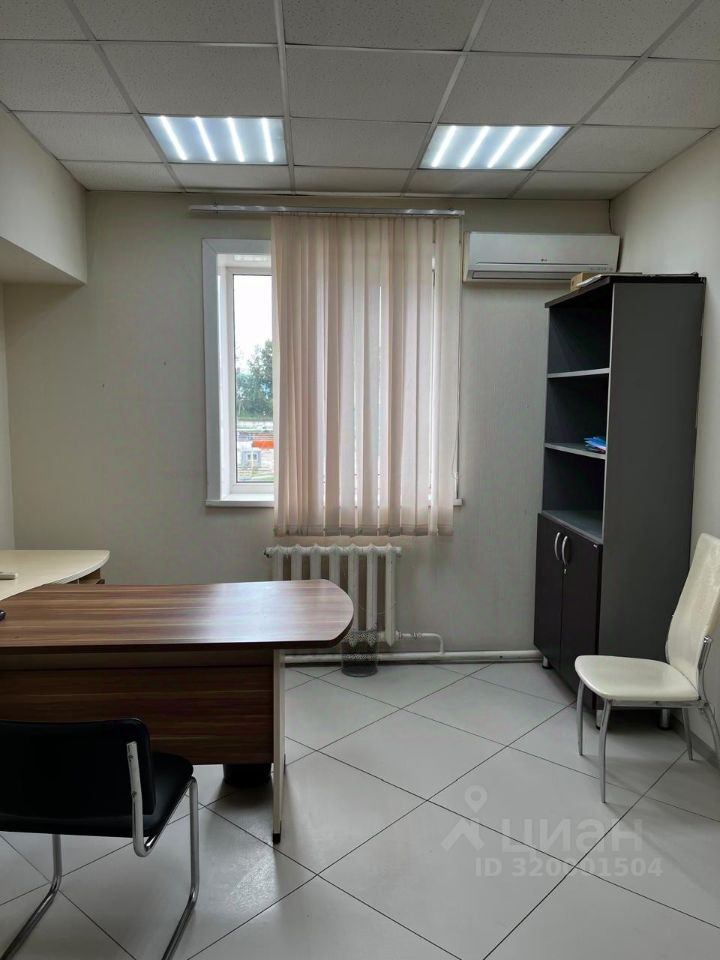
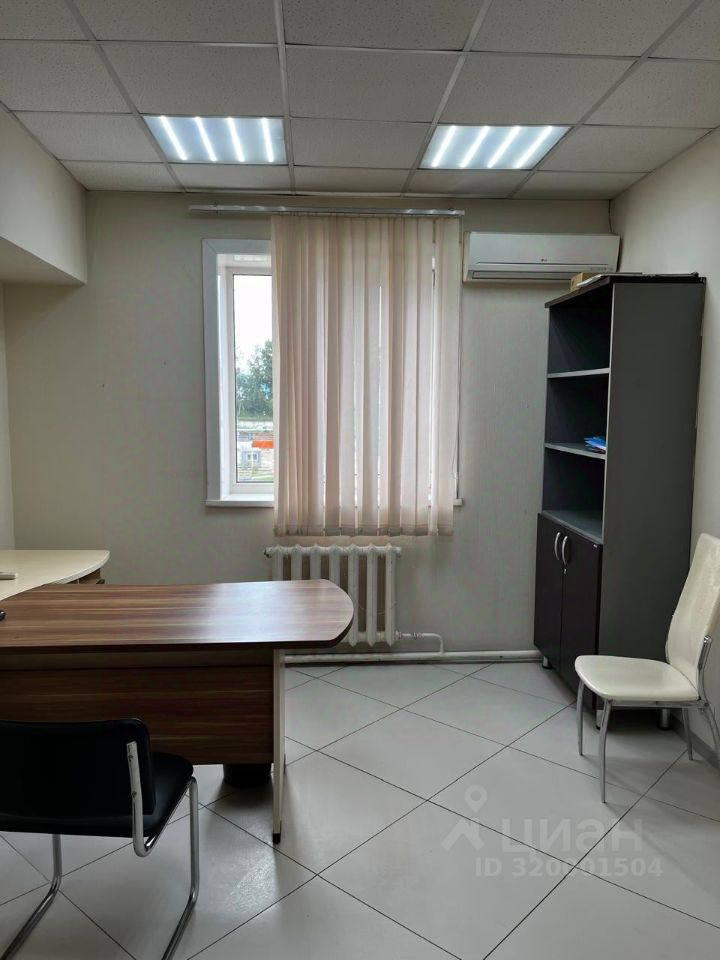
- waste bin [339,620,382,678]
